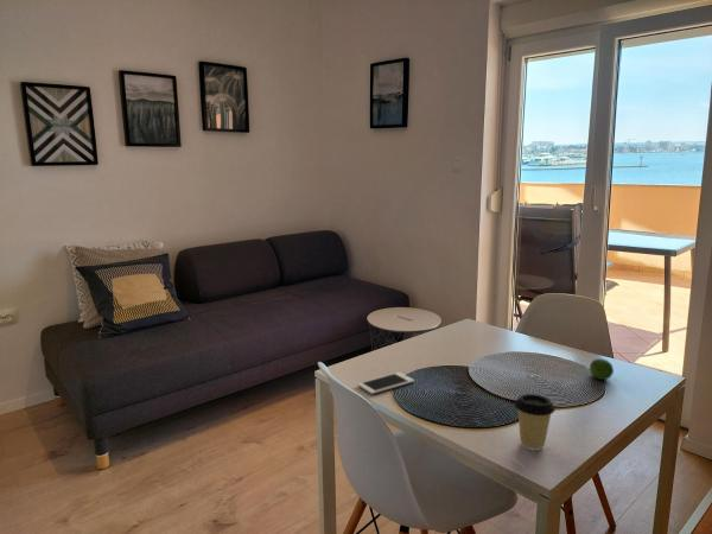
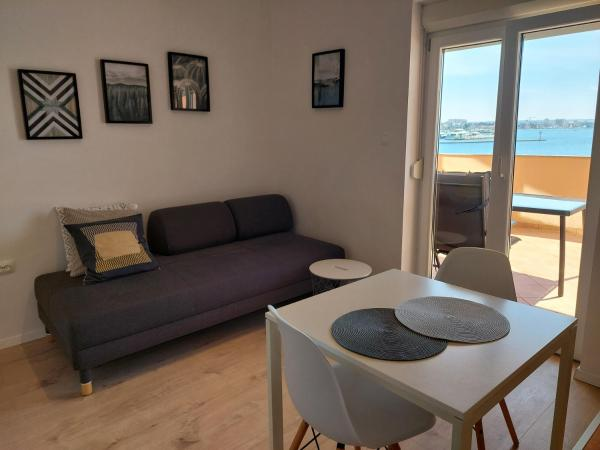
- coffee cup [514,393,557,452]
- fruit [589,357,615,381]
- cell phone [357,371,415,395]
